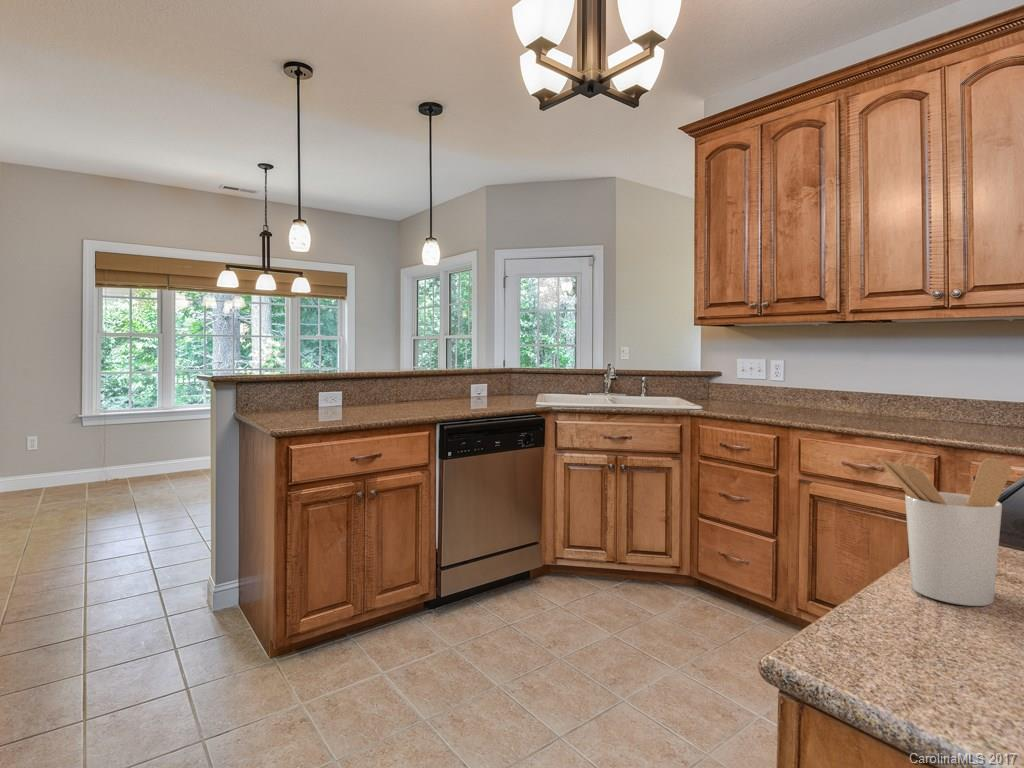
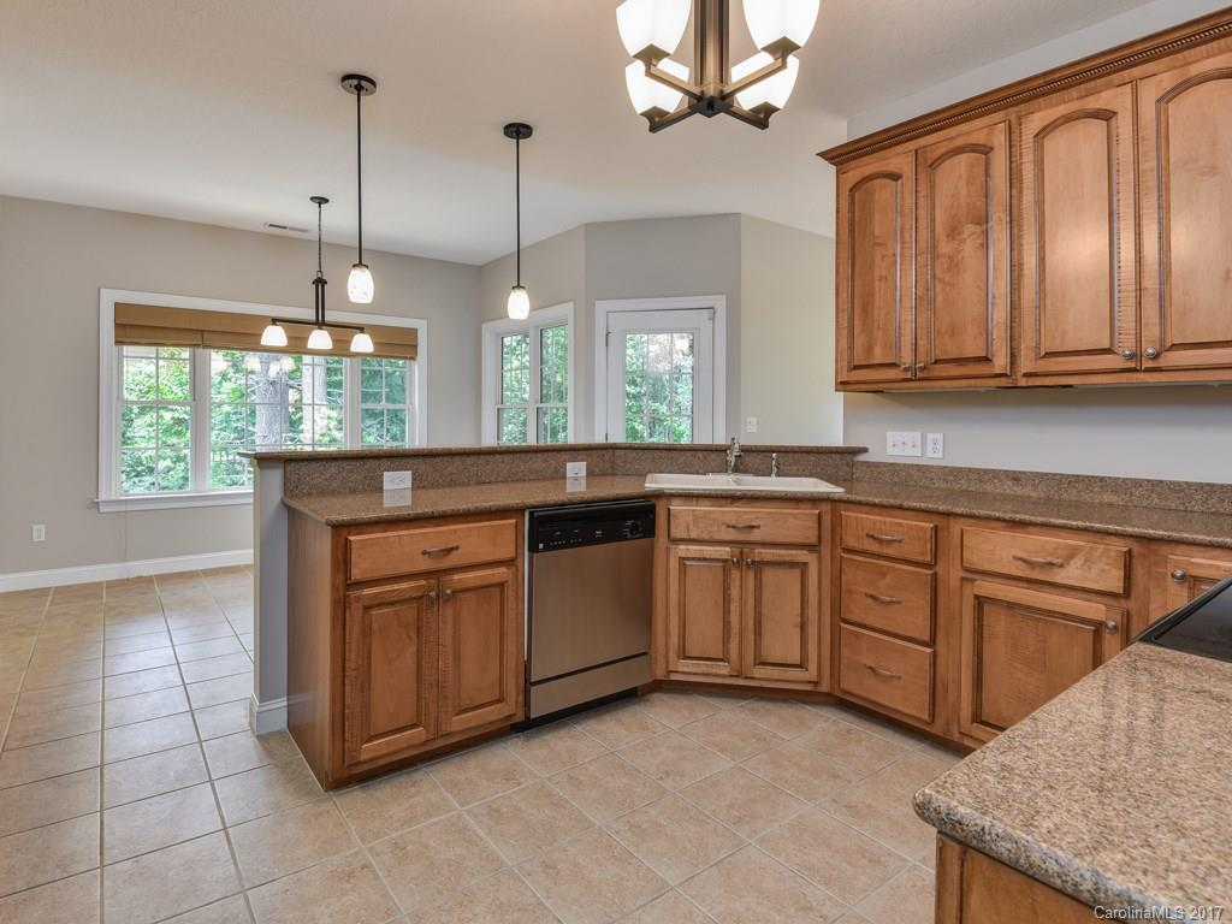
- utensil holder [876,457,1012,607]
